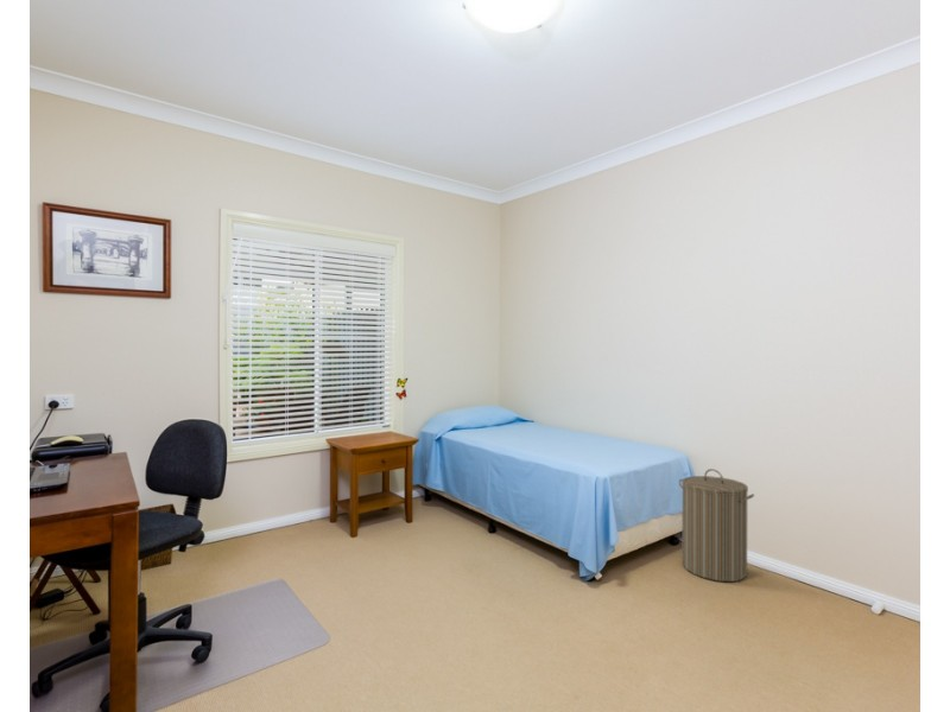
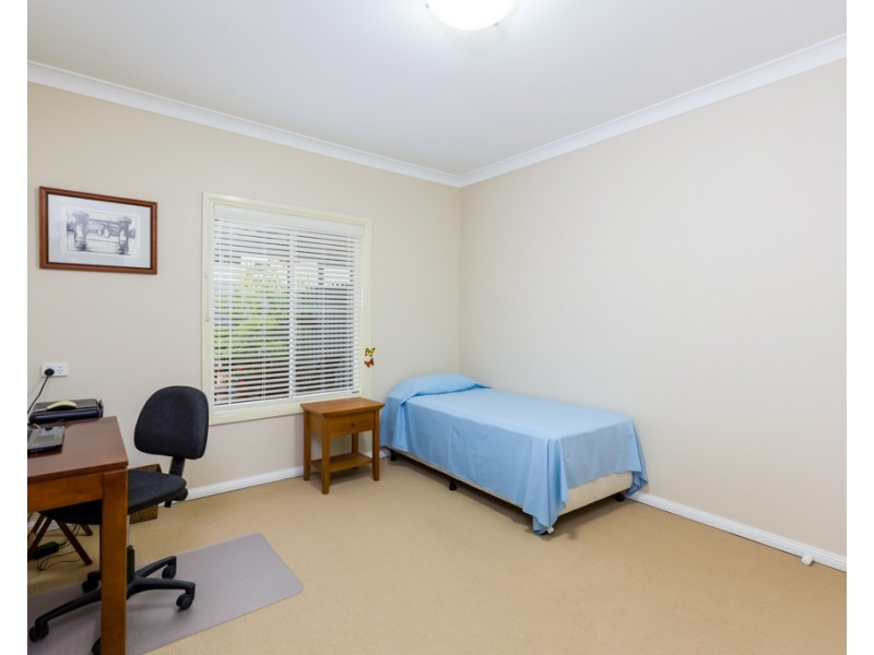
- laundry hamper [678,468,755,583]
